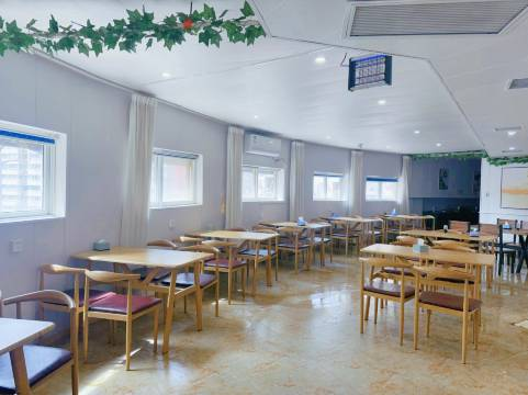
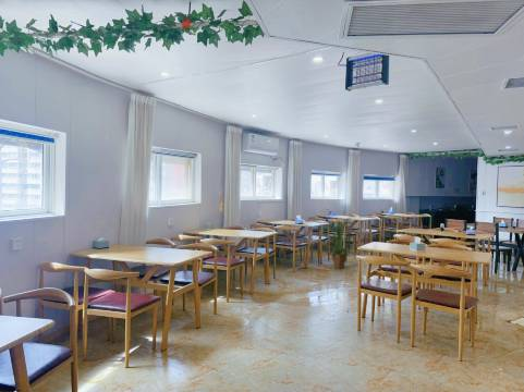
+ house plant [320,216,357,270]
